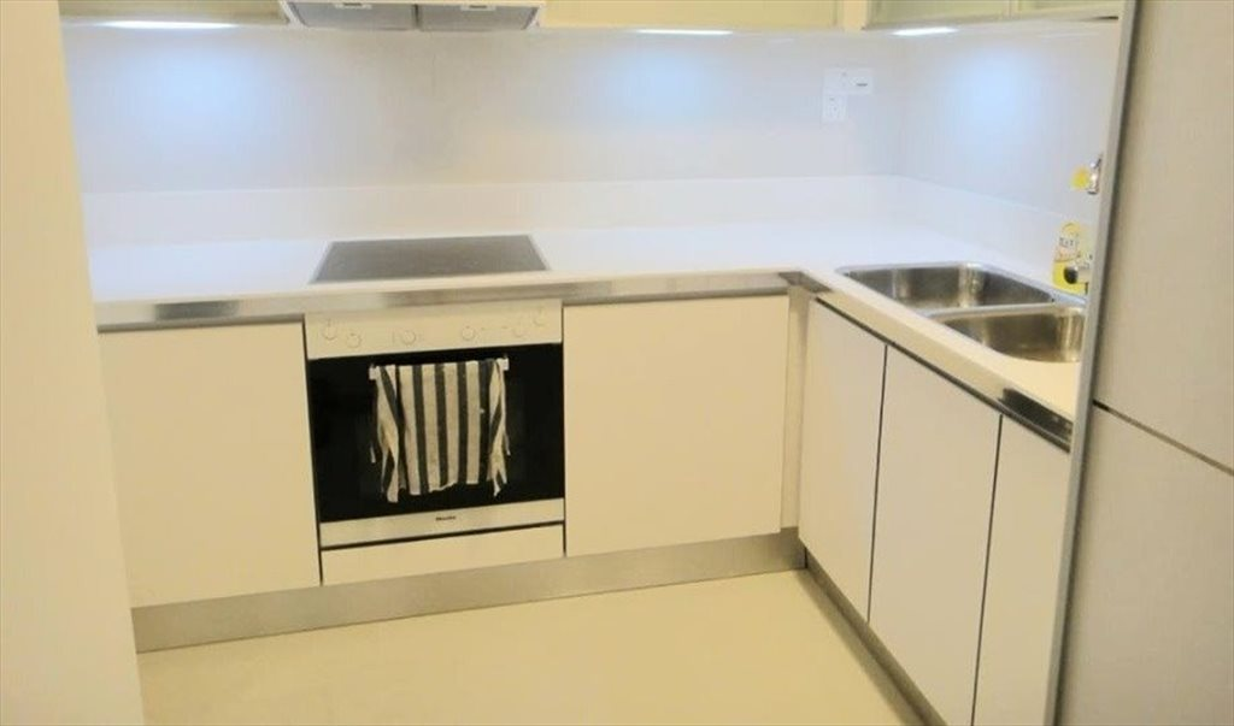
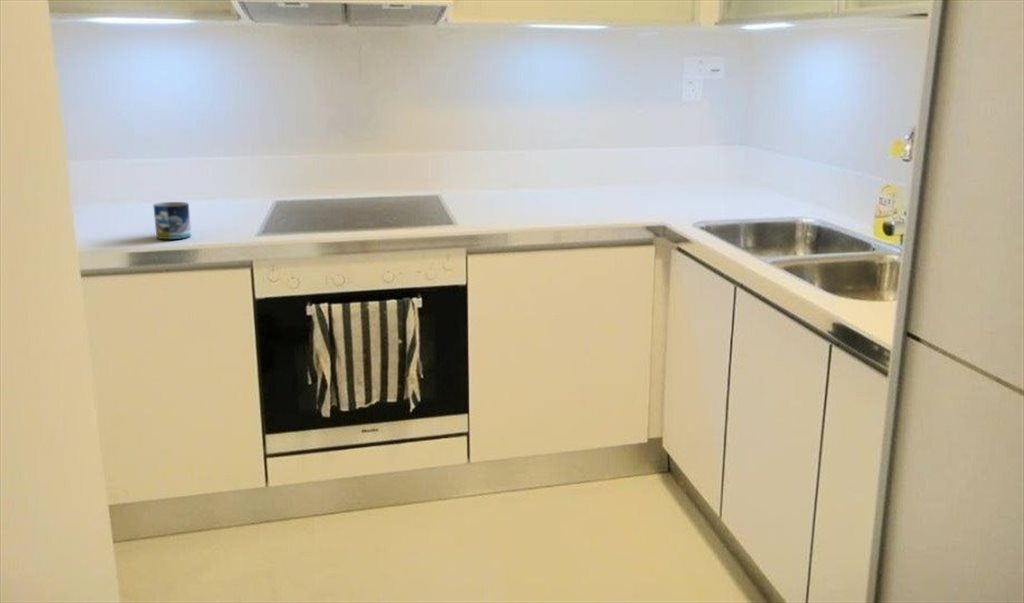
+ mug [152,201,192,240]
